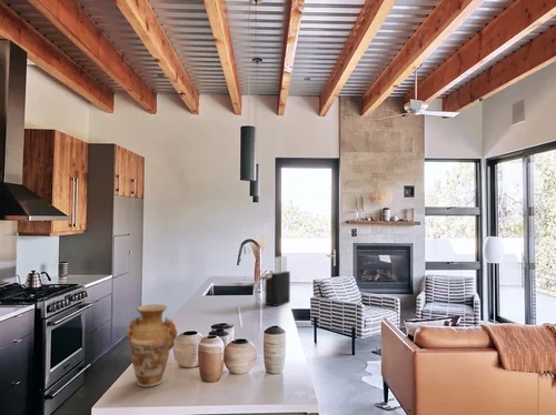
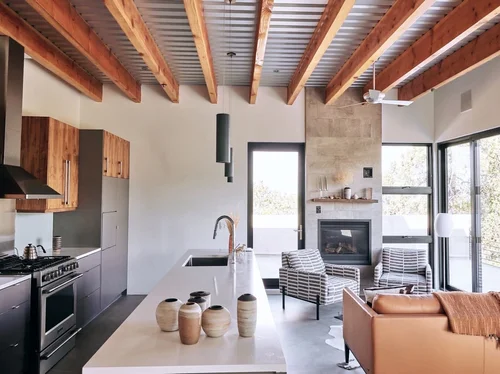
- knife block [264,255,291,307]
- vase [126,304,179,388]
